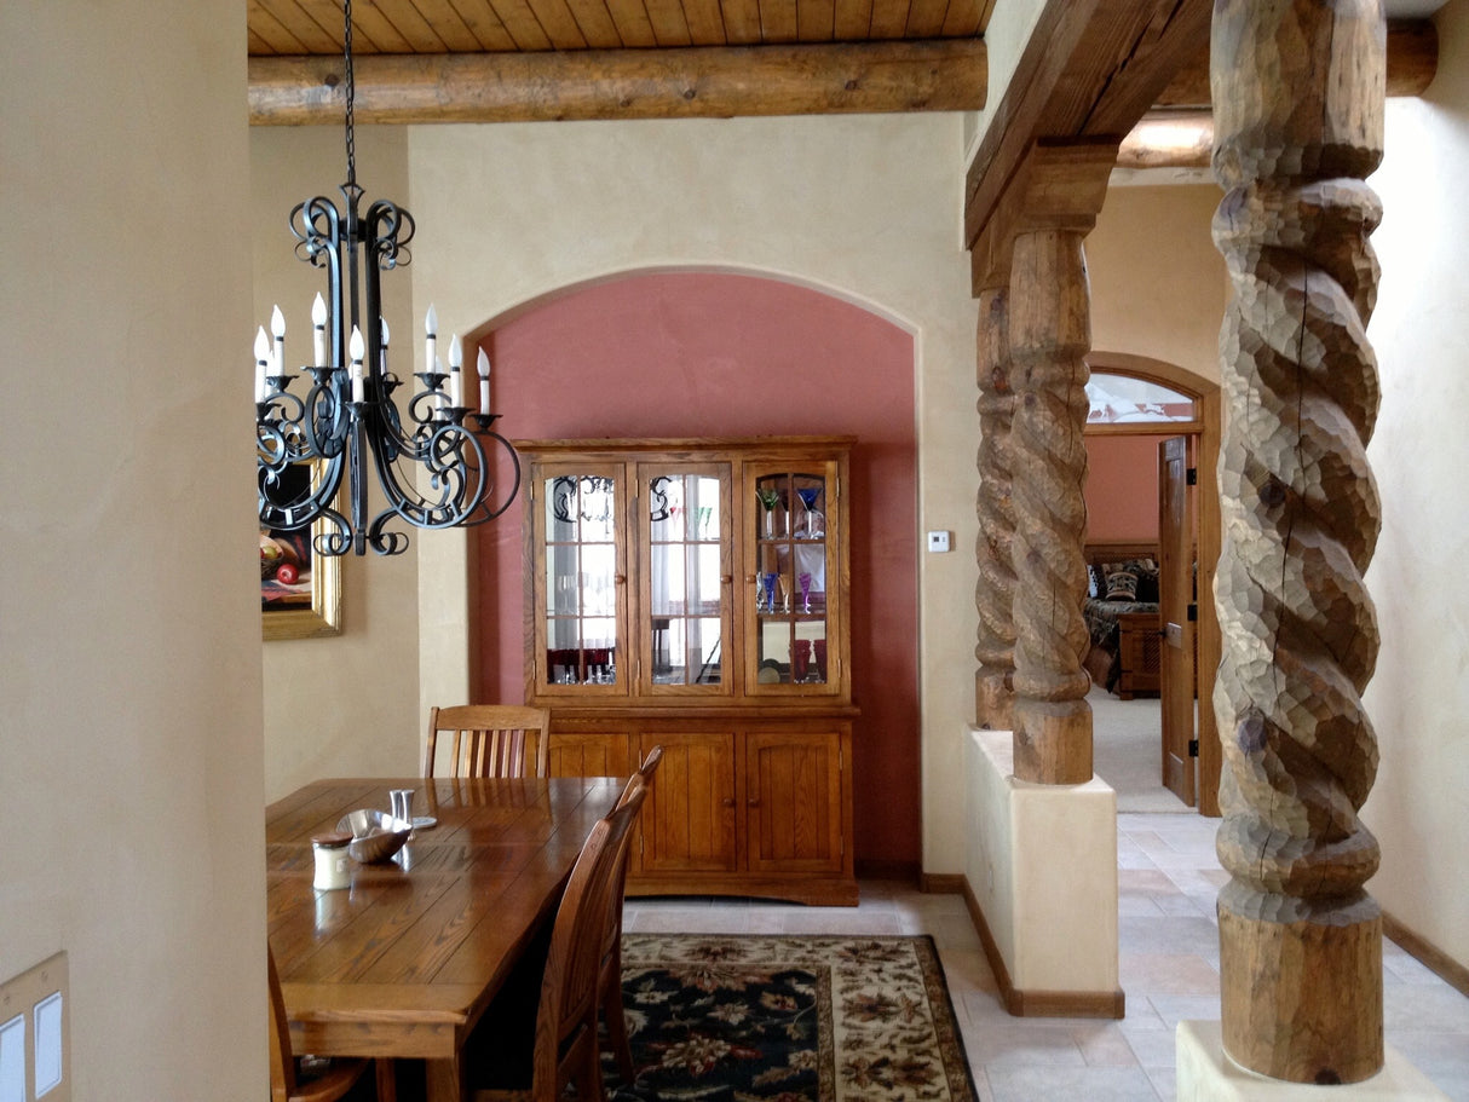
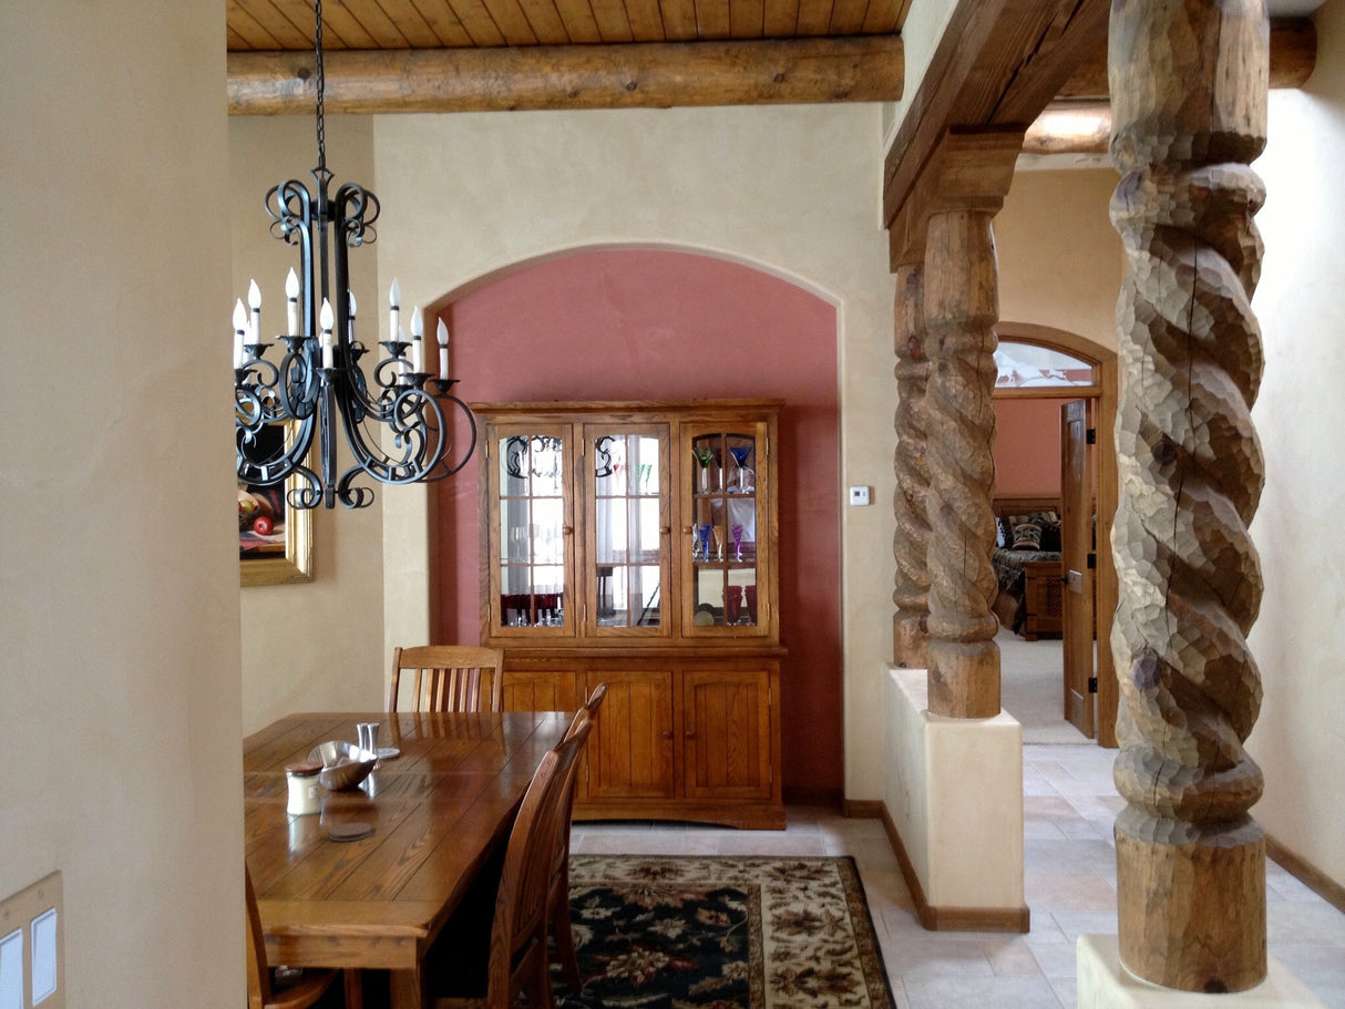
+ coaster [328,822,373,842]
